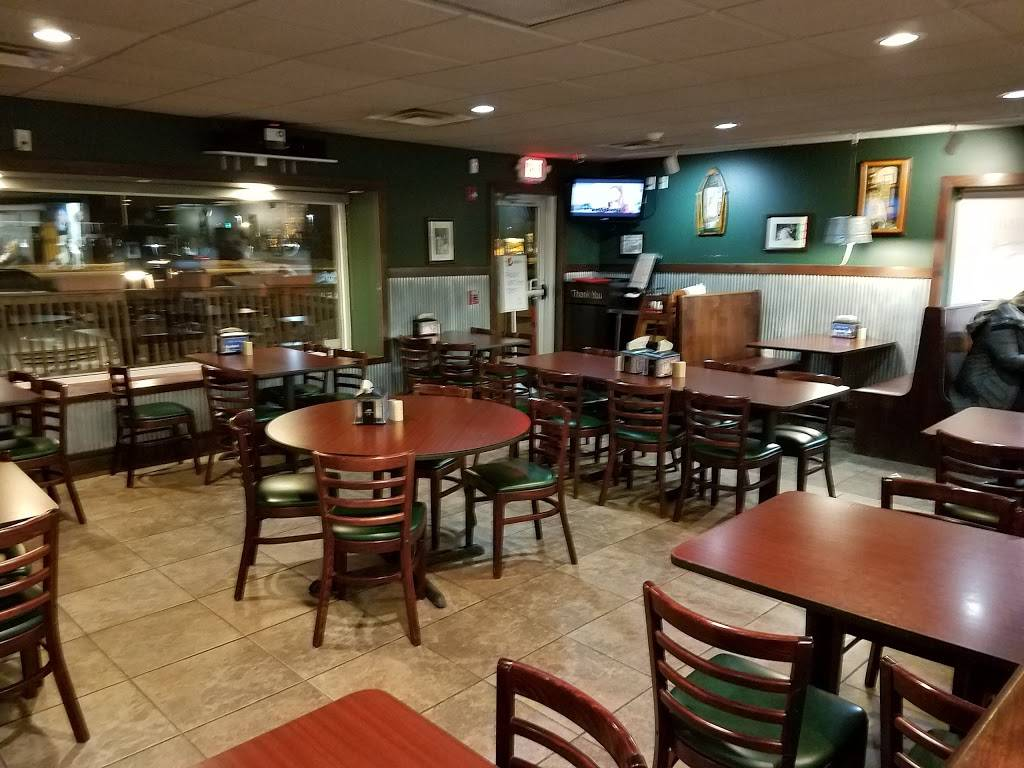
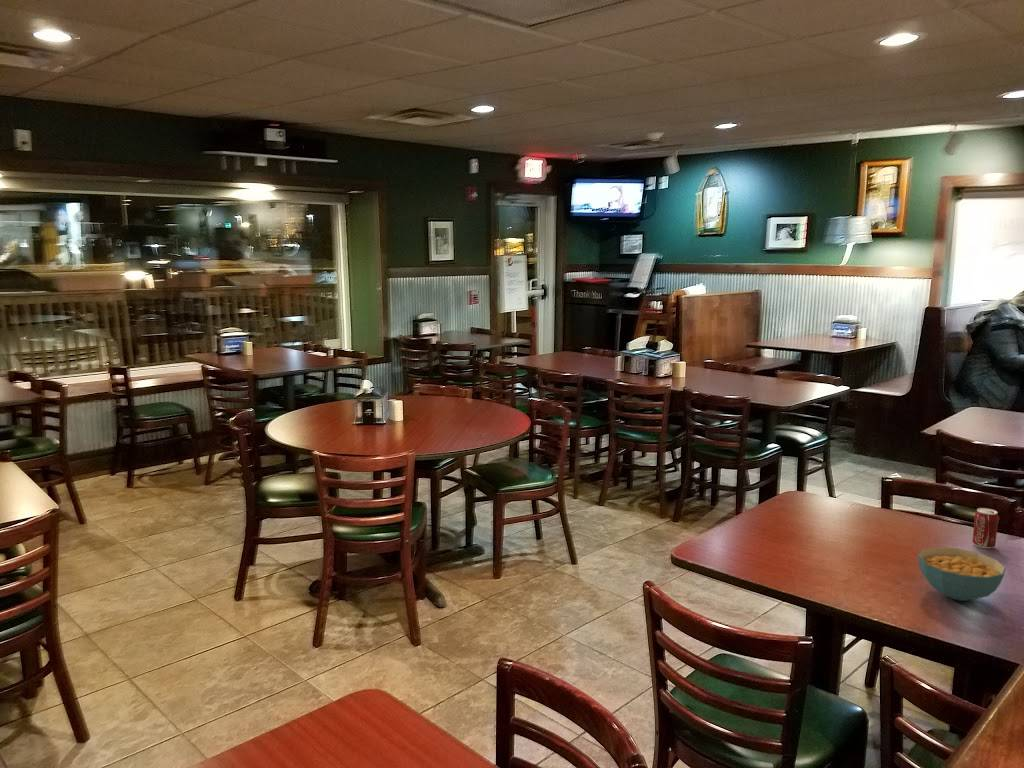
+ cereal bowl [917,546,1007,602]
+ beverage can [972,507,999,550]
